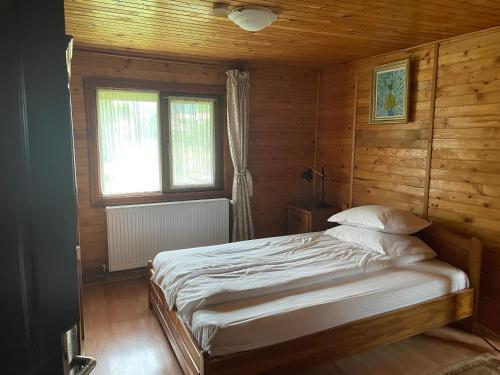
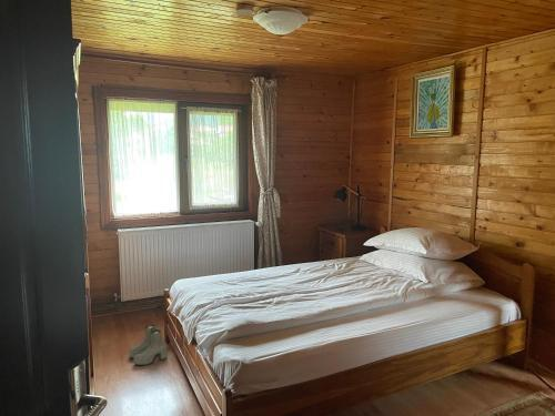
+ boots [128,324,169,366]
